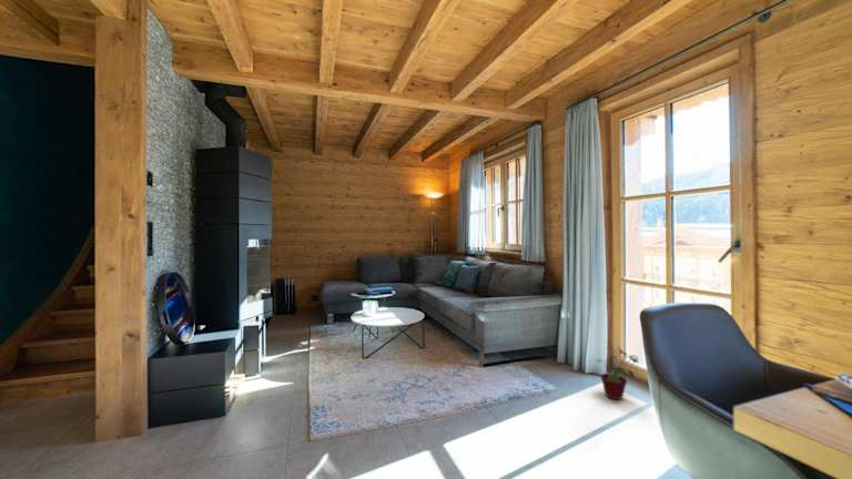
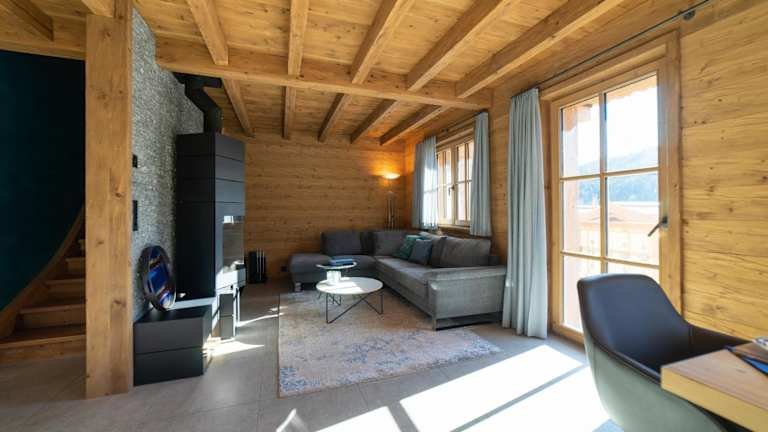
- potted plant [595,346,640,400]
